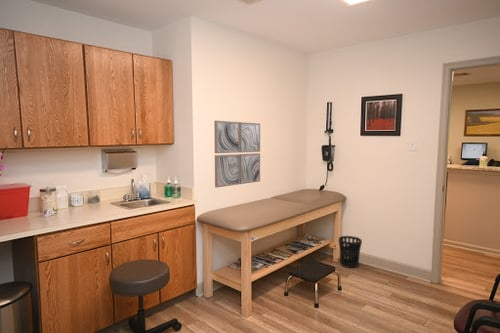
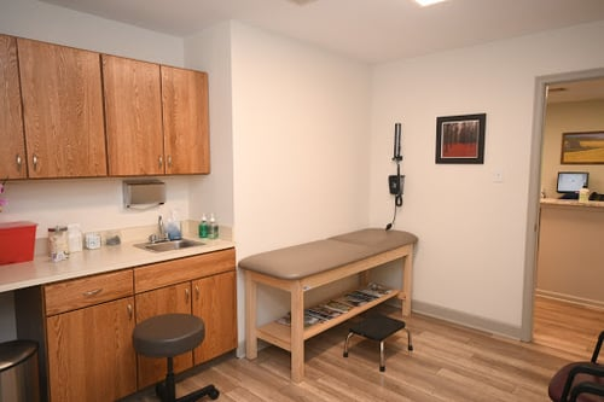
- wall art [213,120,261,188]
- wastebasket [338,235,363,269]
